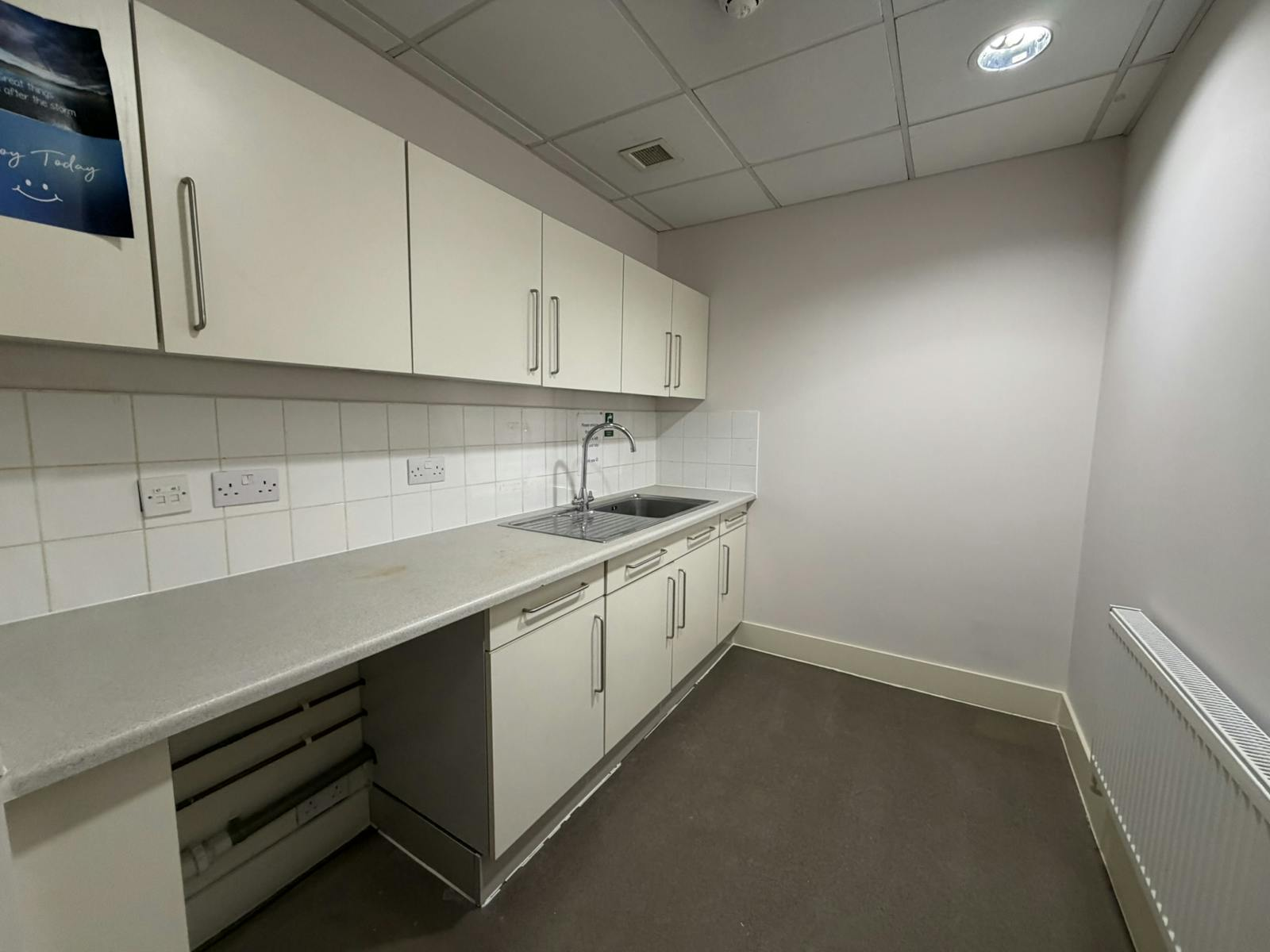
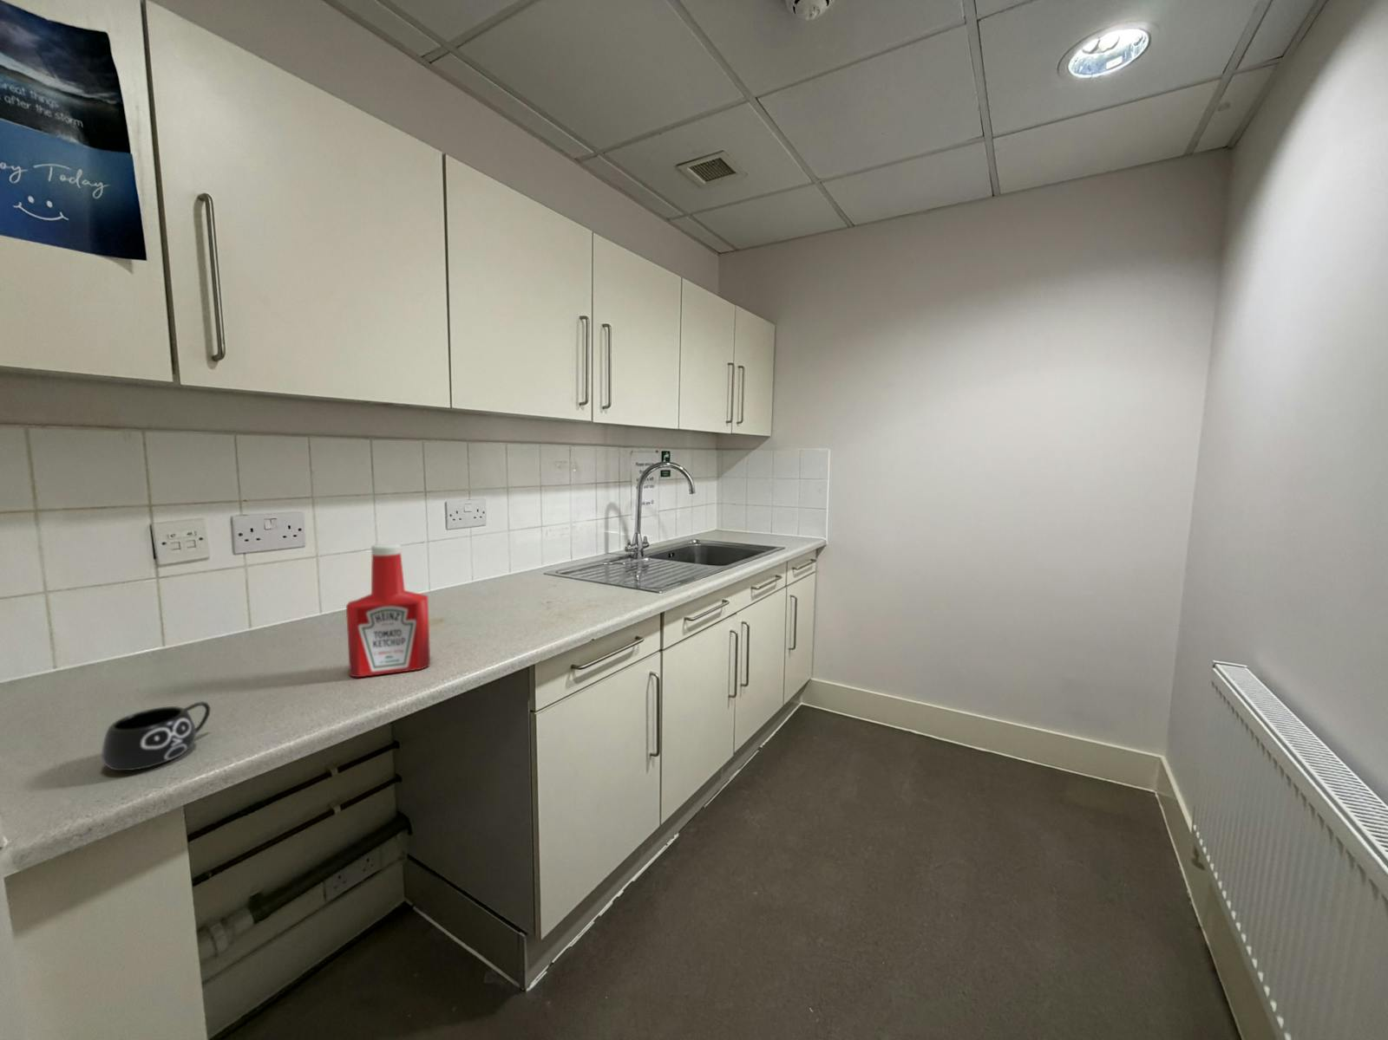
+ mug [101,701,212,771]
+ soap bottle [345,543,431,677]
